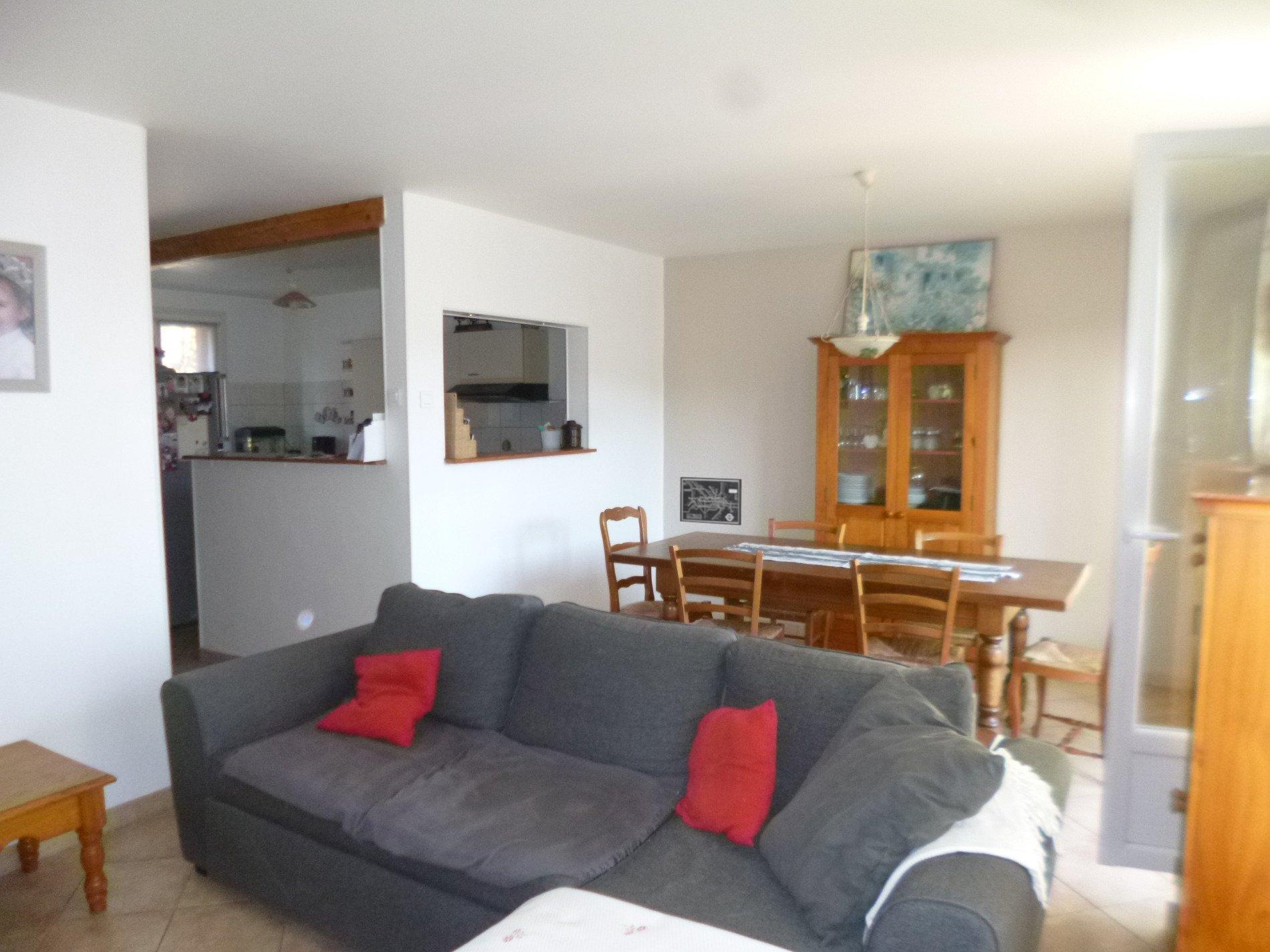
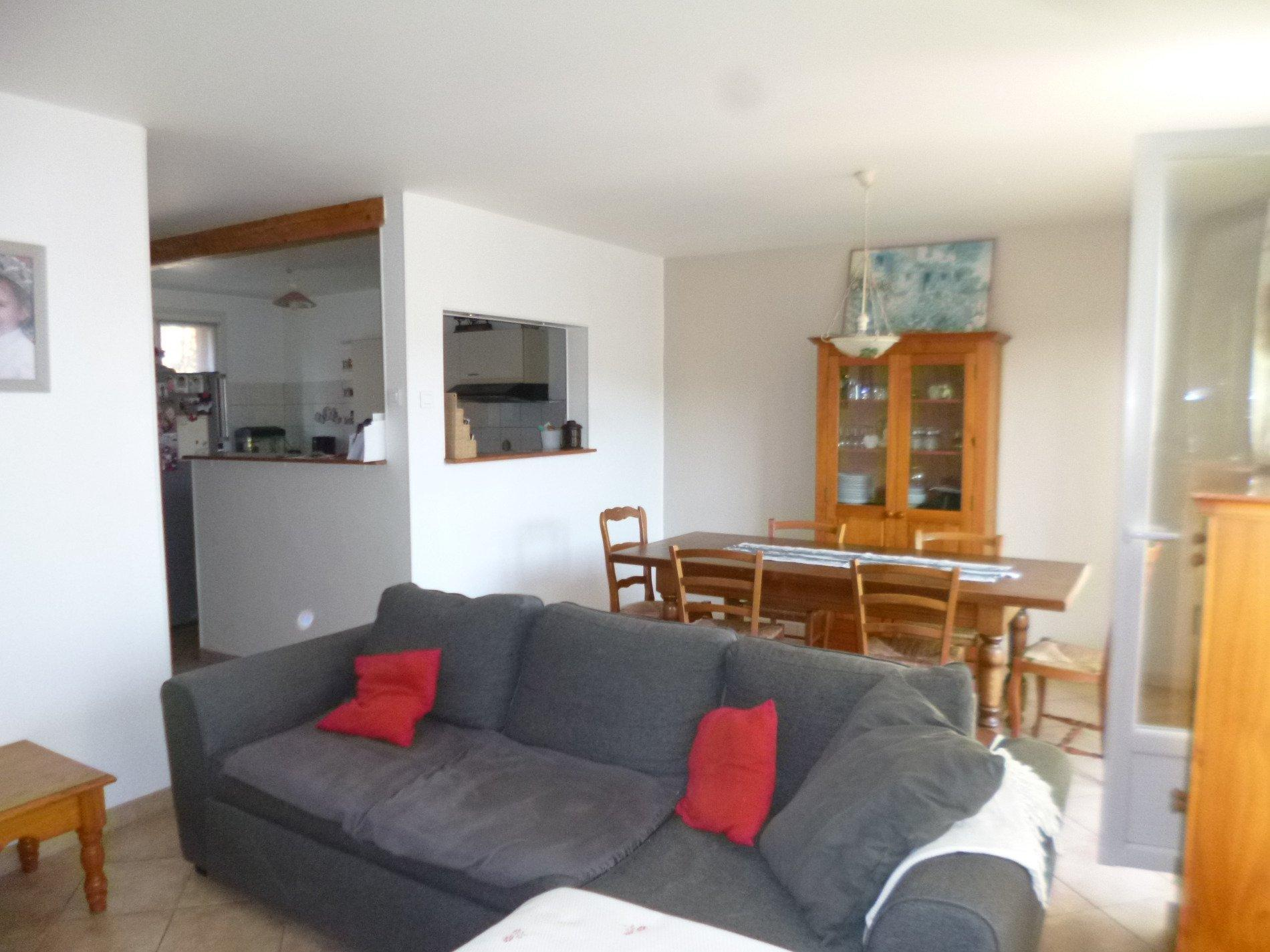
- wall art [679,476,743,526]
